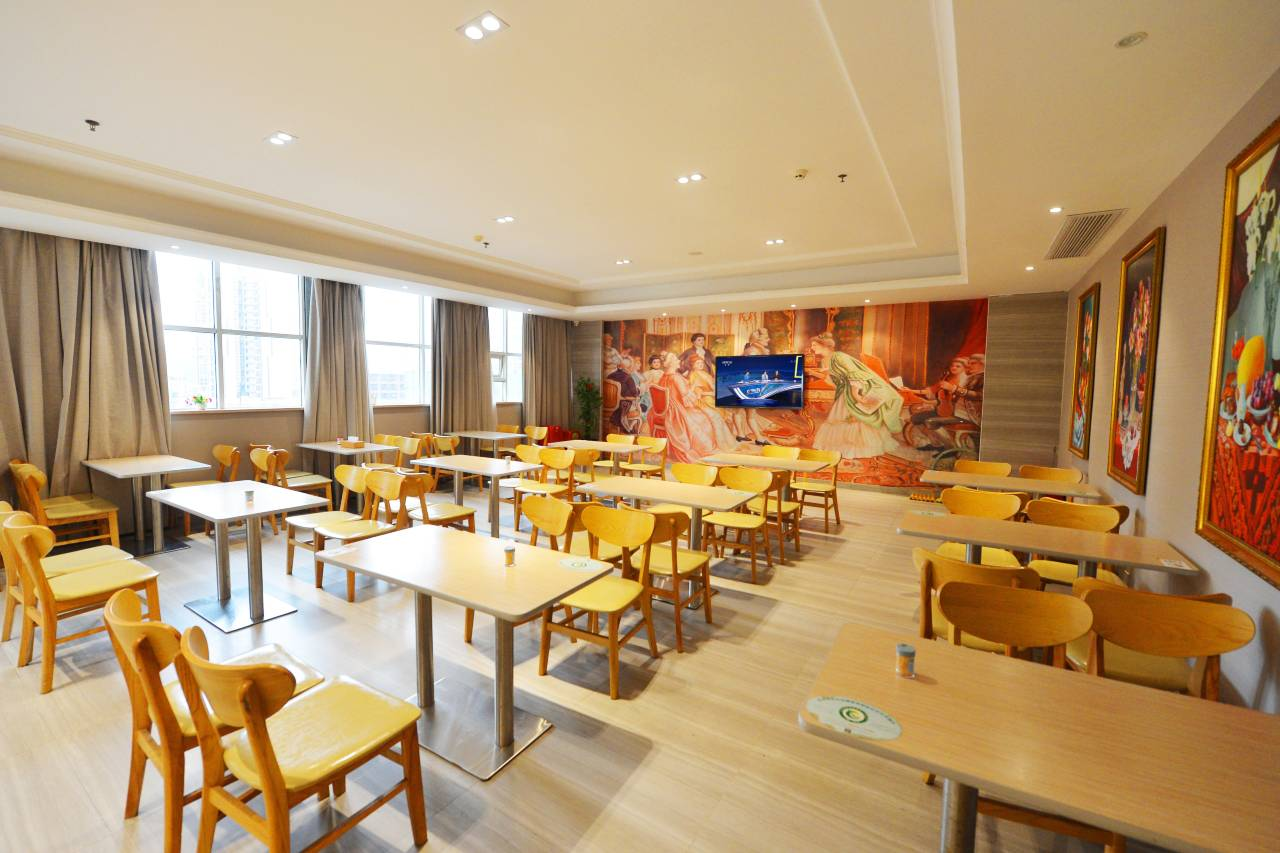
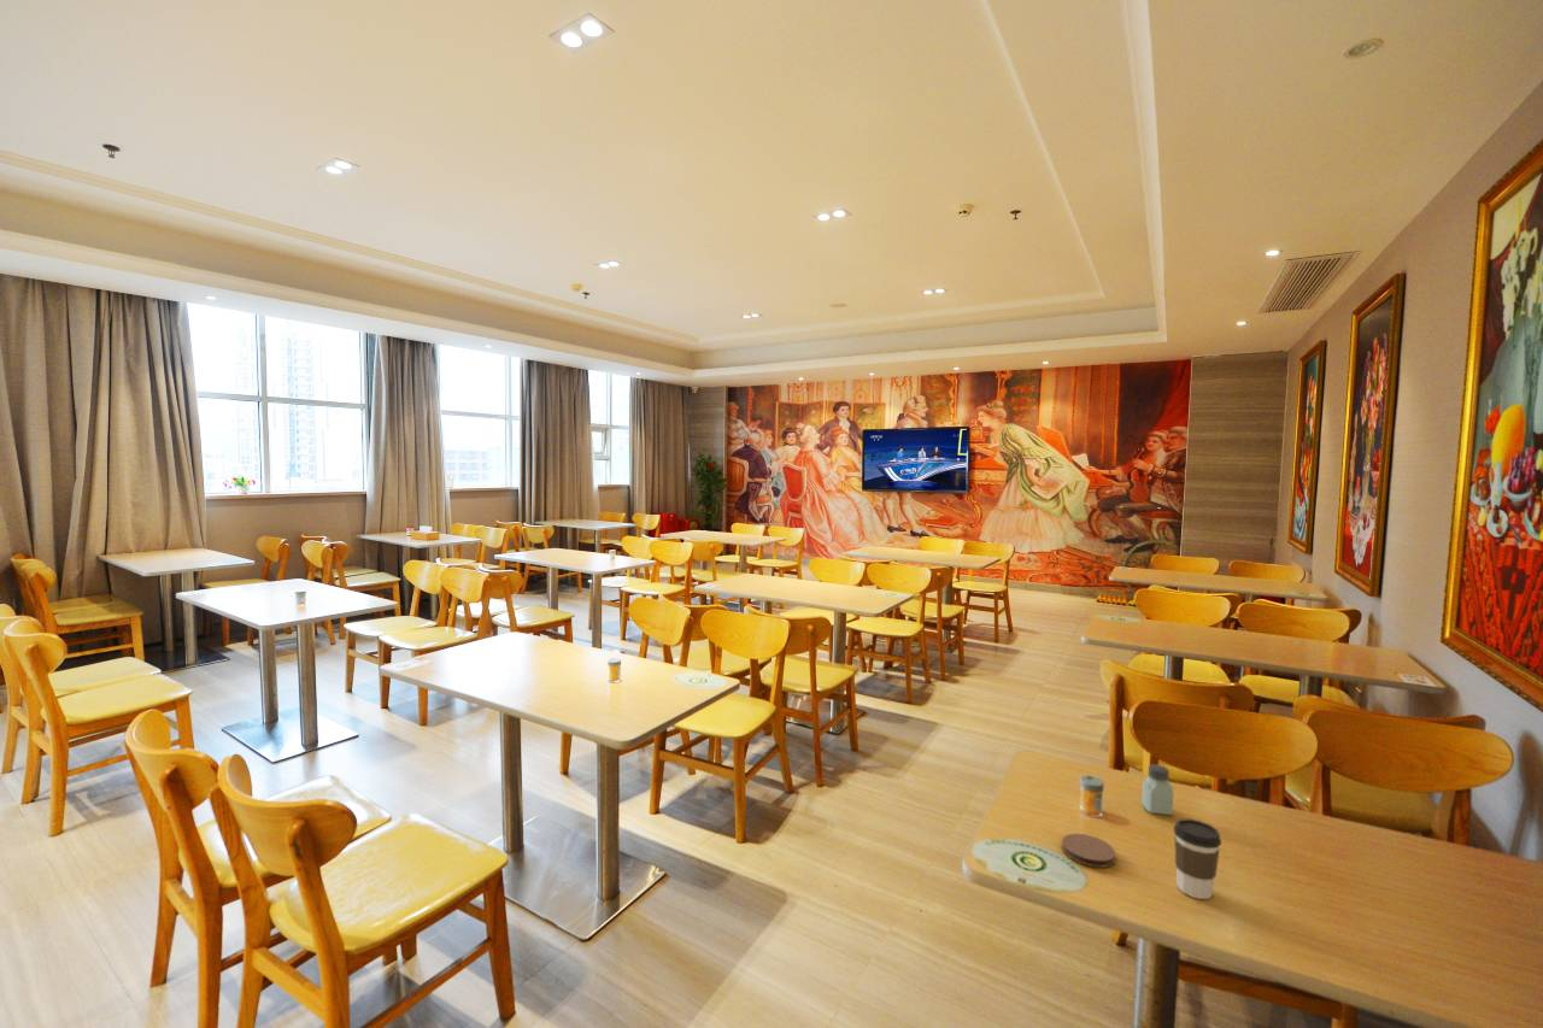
+ saltshaker [1140,763,1174,816]
+ coaster [1061,833,1116,869]
+ coffee cup [1173,818,1222,900]
